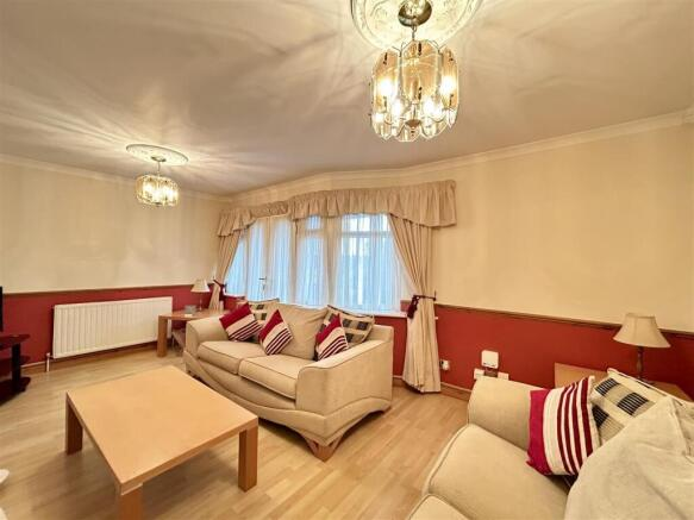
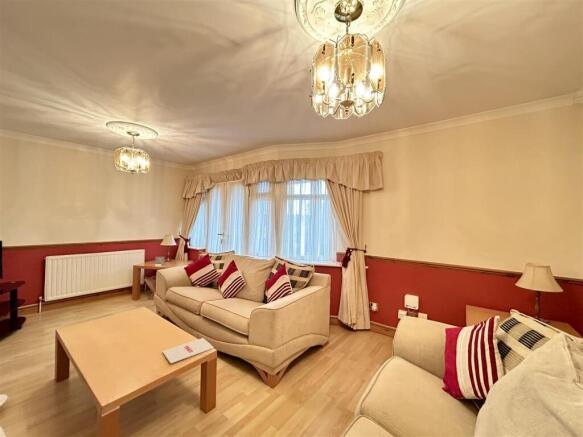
+ magazine [162,337,215,364]
